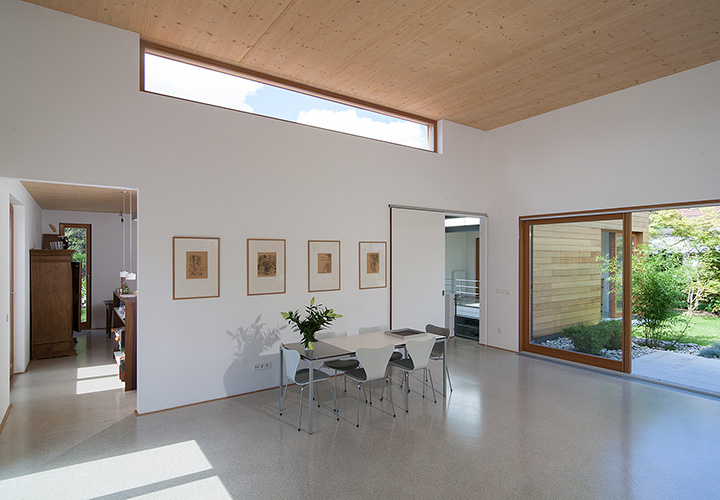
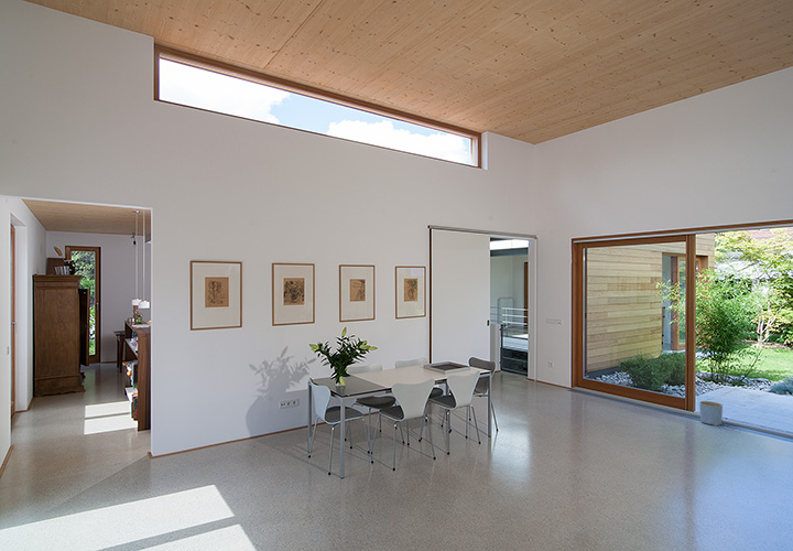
+ planter [698,400,724,426]
